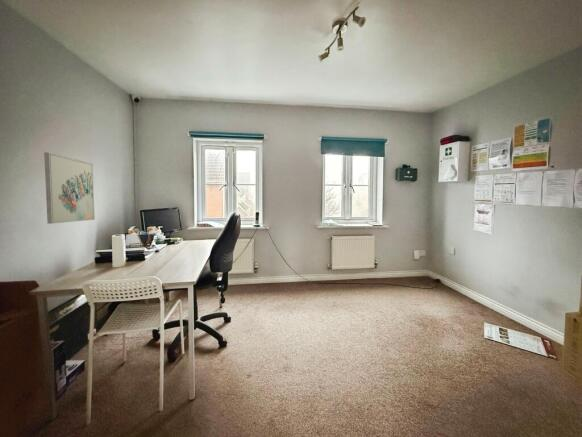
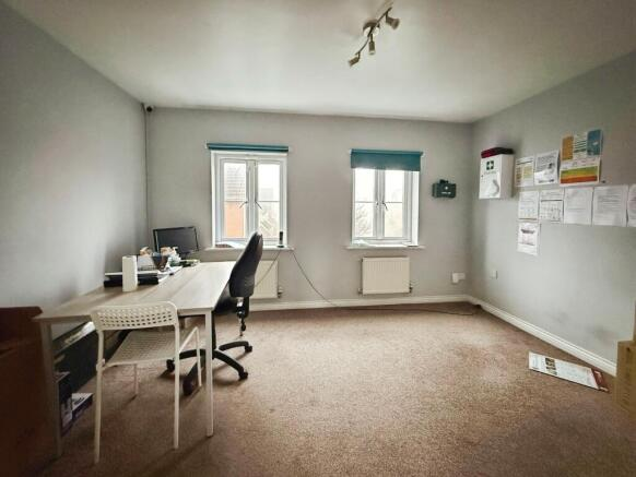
- wall art [43,151,96,225]
